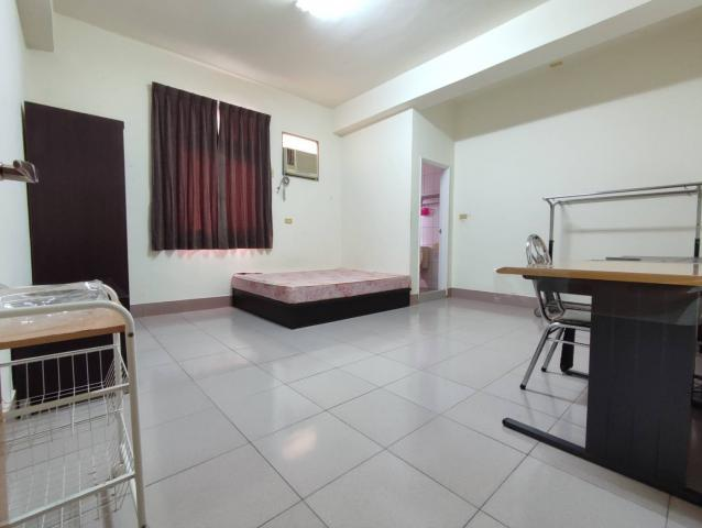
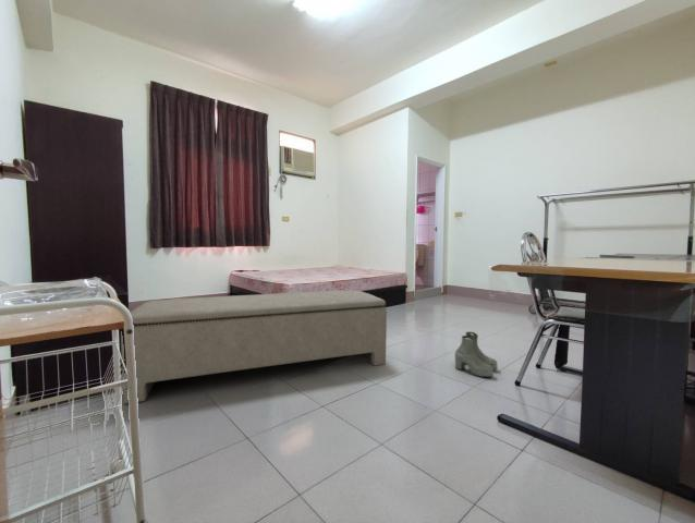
+ bench [120,289,388,405]
+ boots [454,331,499,378]
